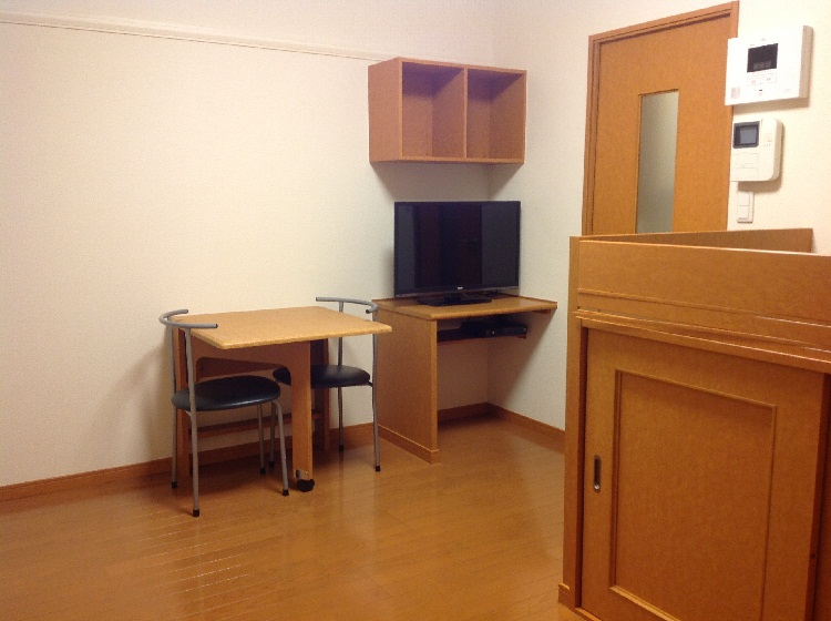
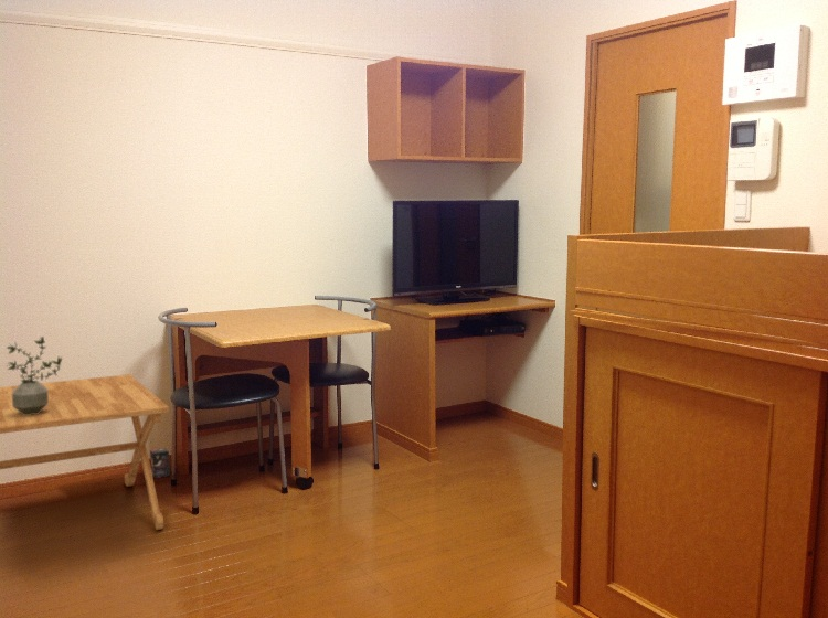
+ box [149,447,171,479]
+ side table [0,373,170,531]
+ potted plant [4,335,63,415]
